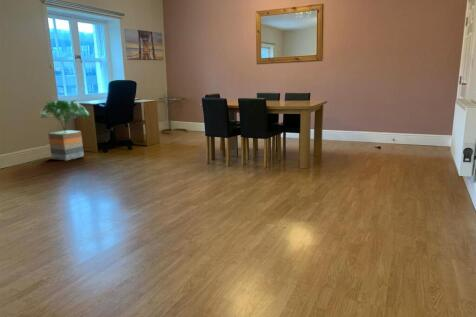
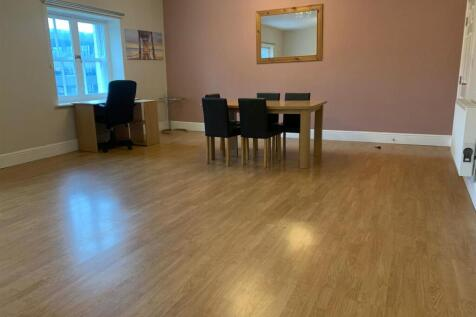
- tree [40,99,90,162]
